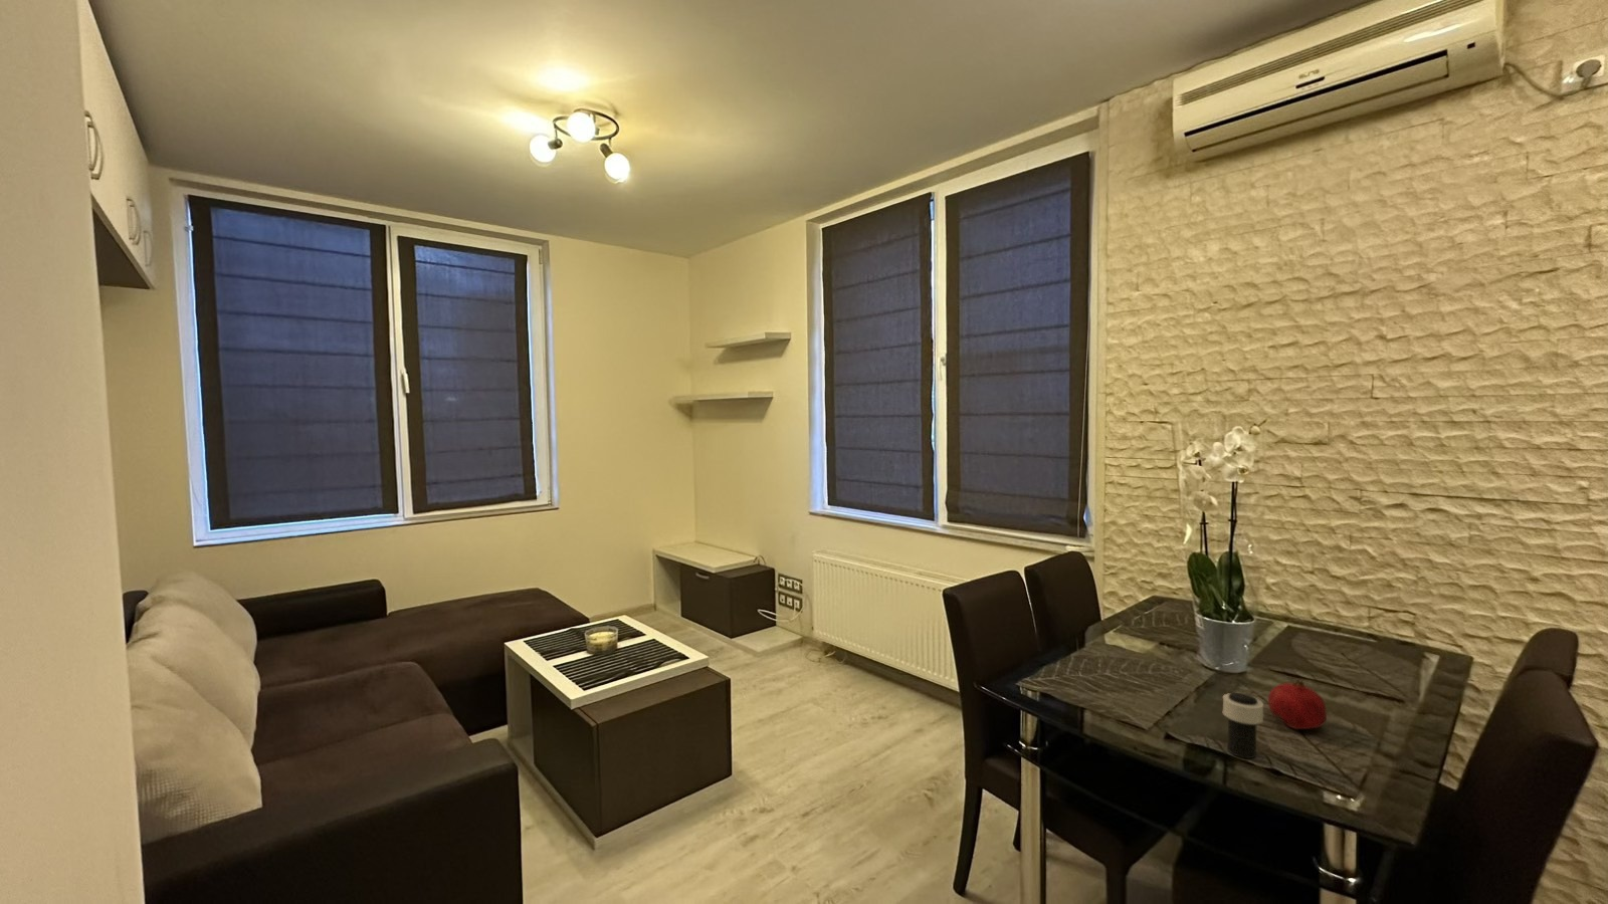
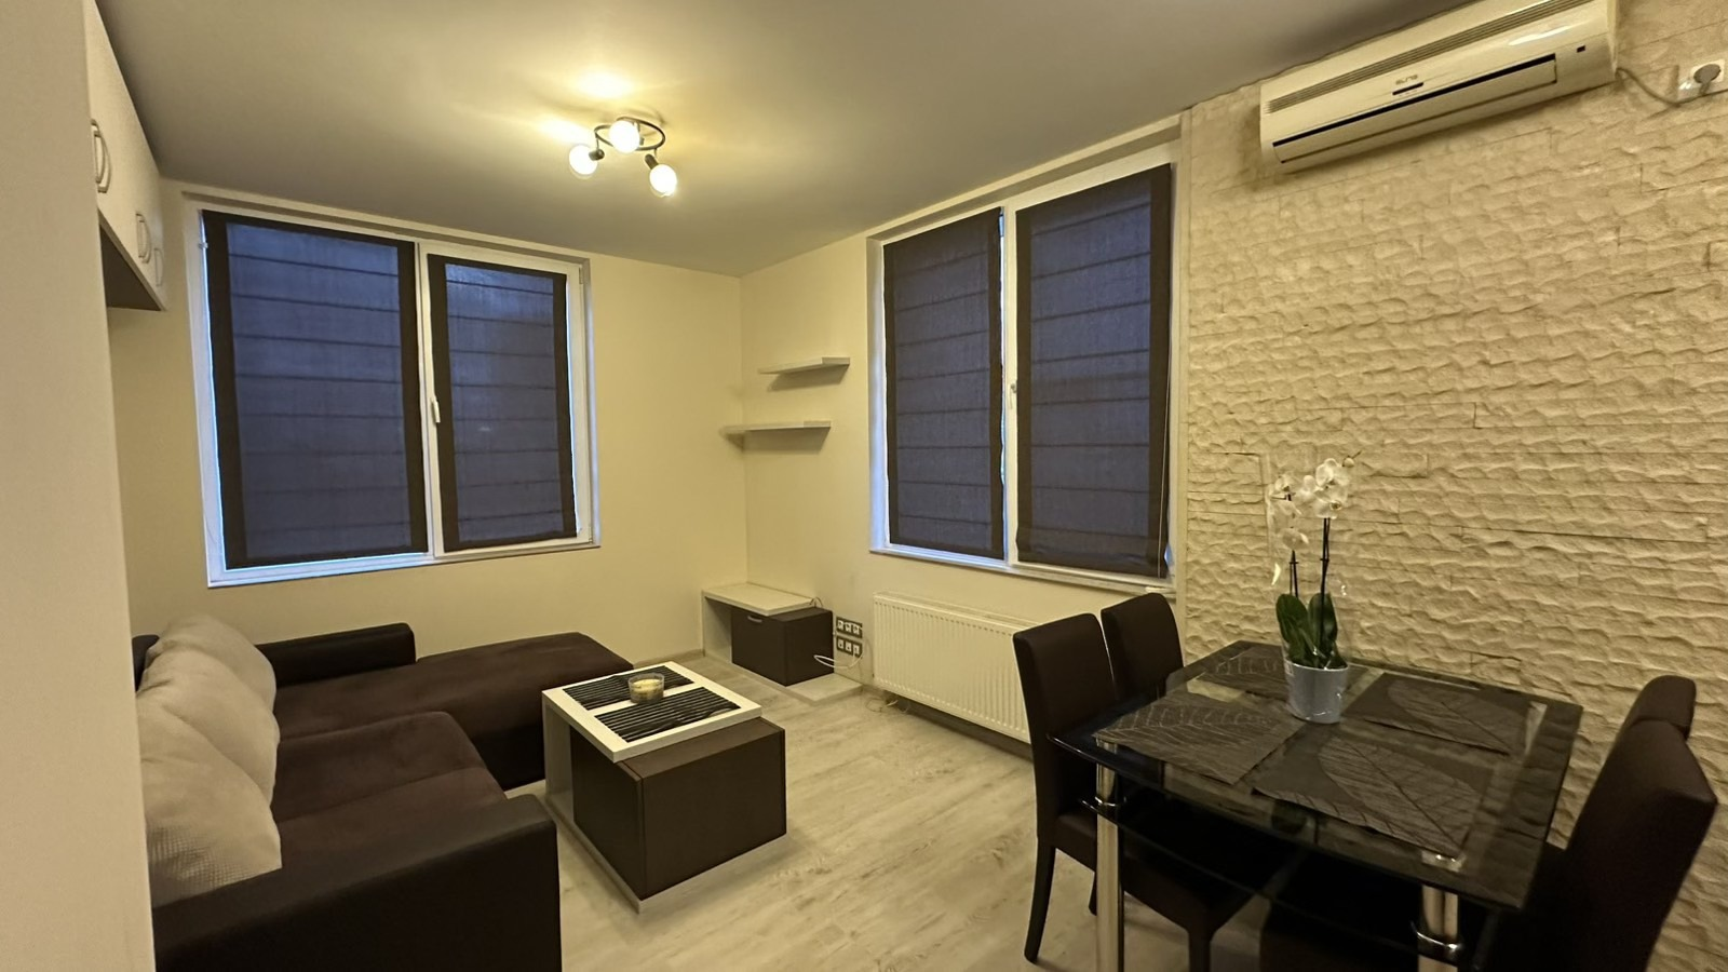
- fruit [1268,679,1327,731]
- cup [1223,692,1265,759]
